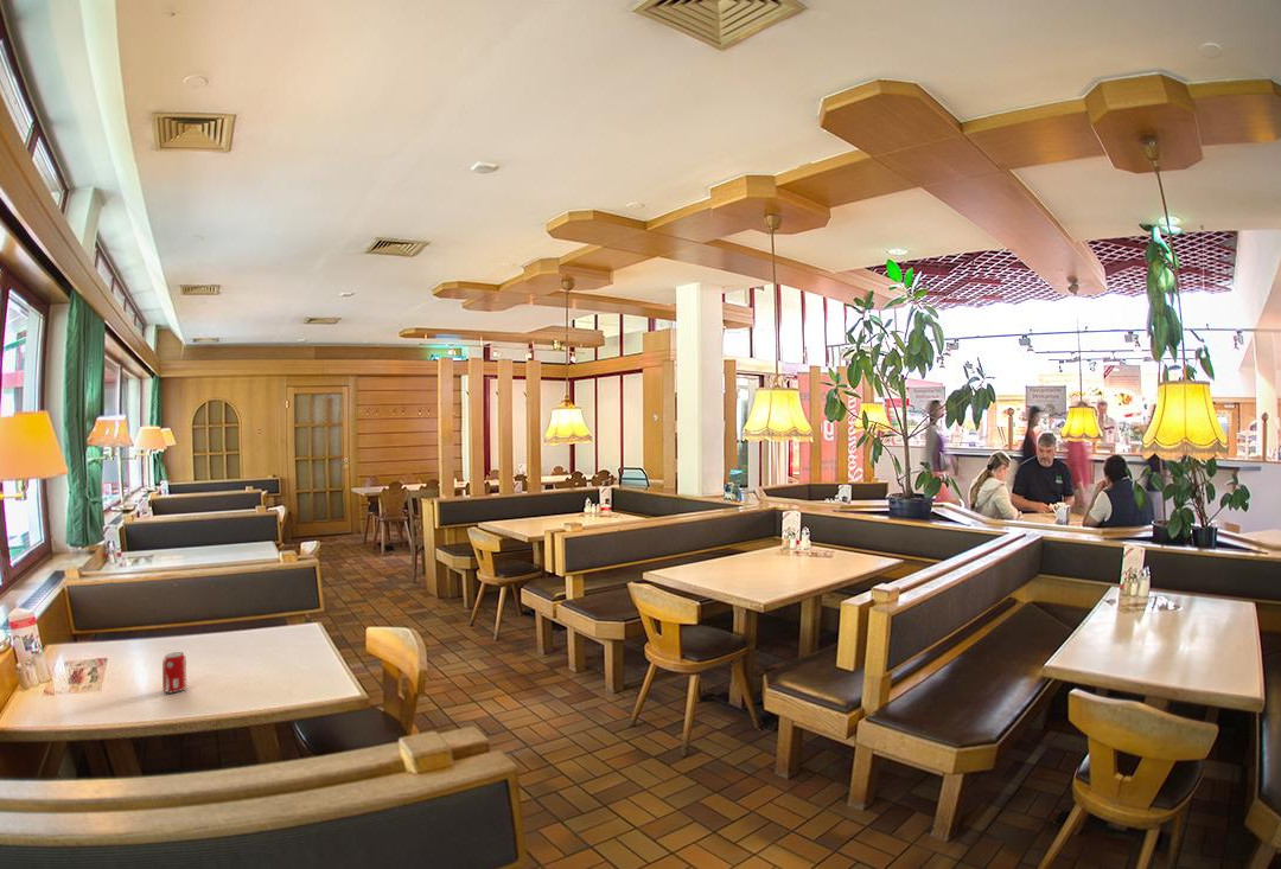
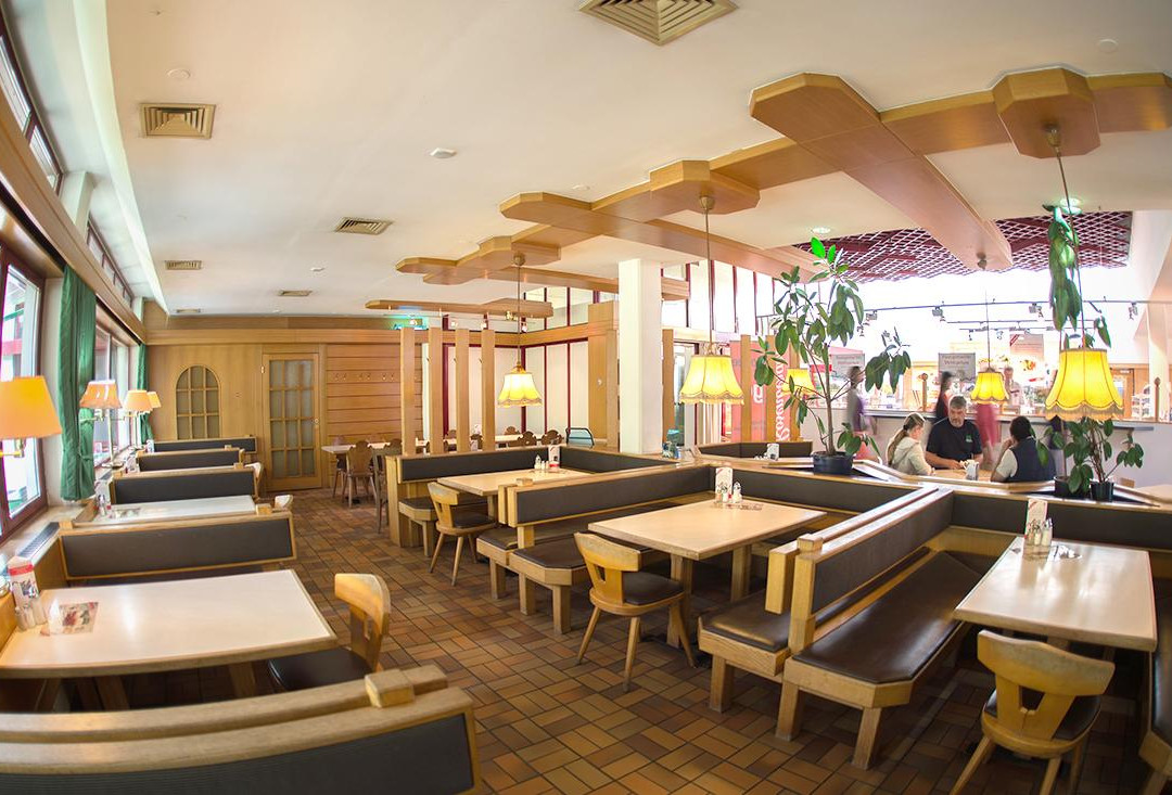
- beverage can [161,651,187,694]
